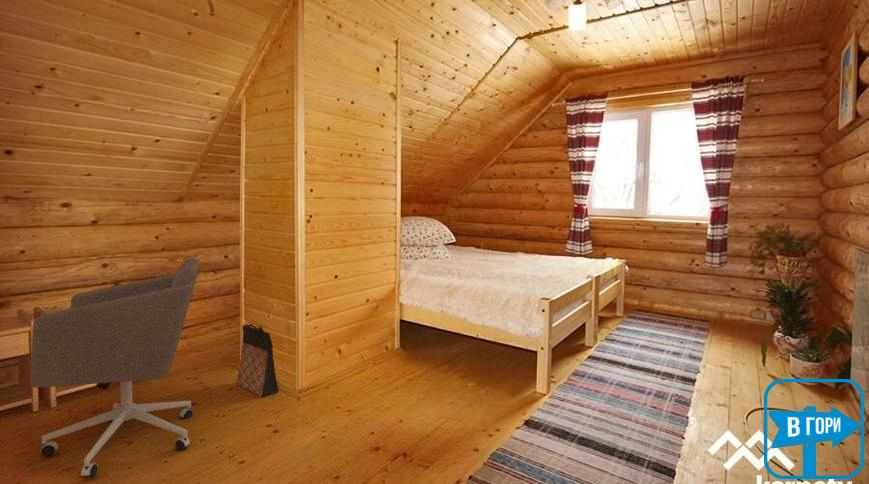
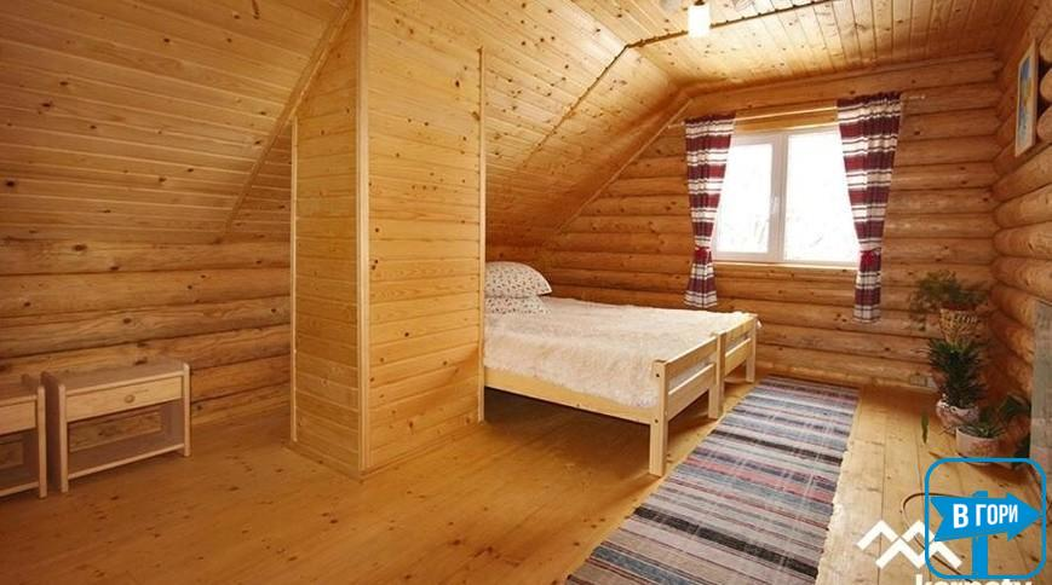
- office chair [30,257,201,479]
- bag [236,323,280,398]
